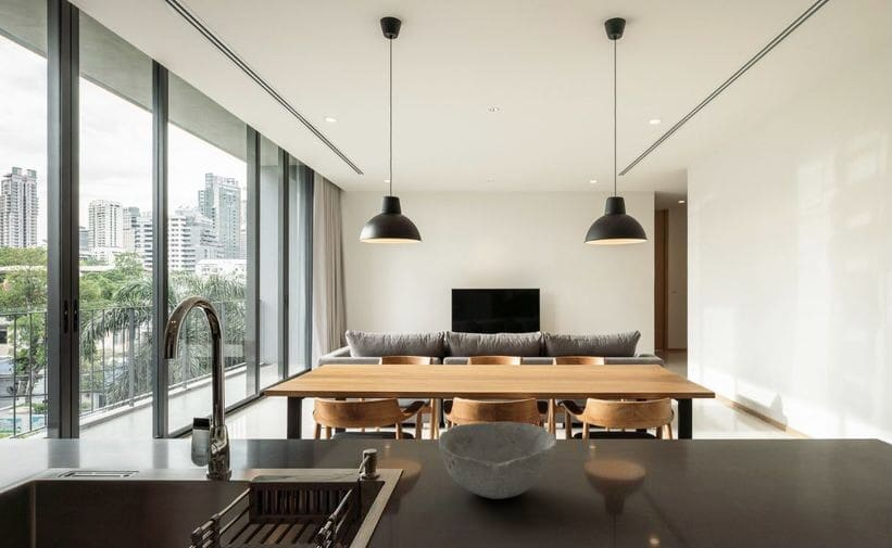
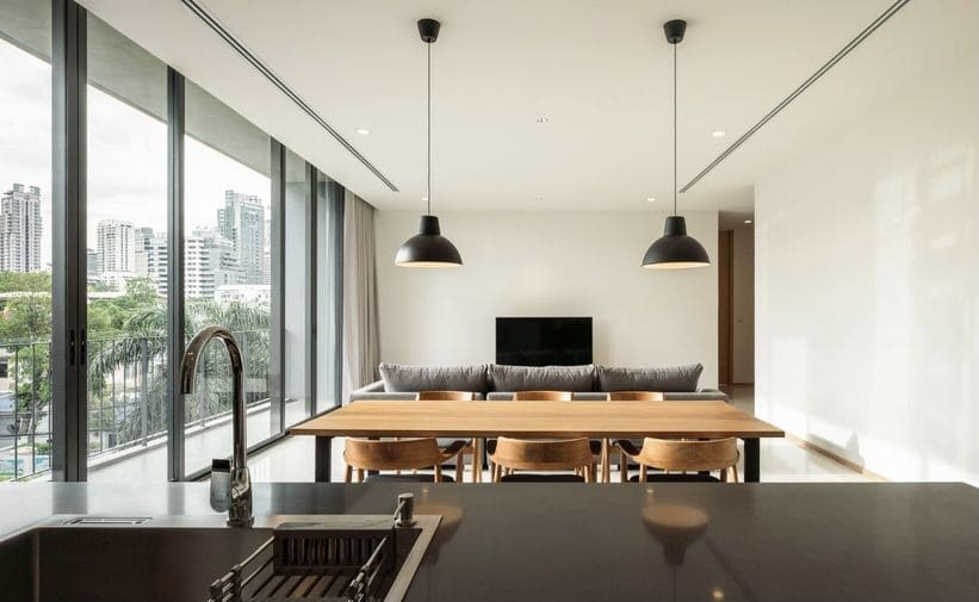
- bowl [438,421,558,500]
